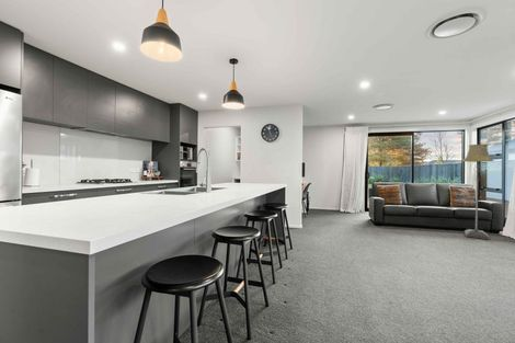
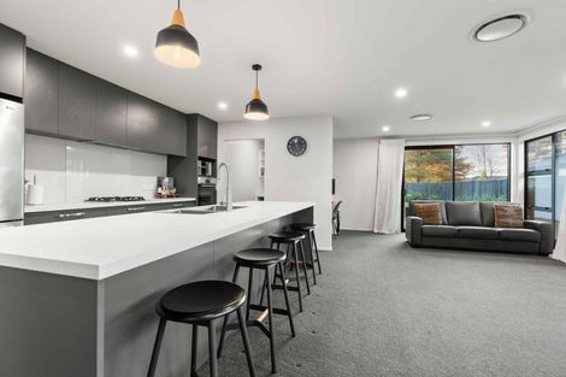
- floor lamp [461,144,495,240]
